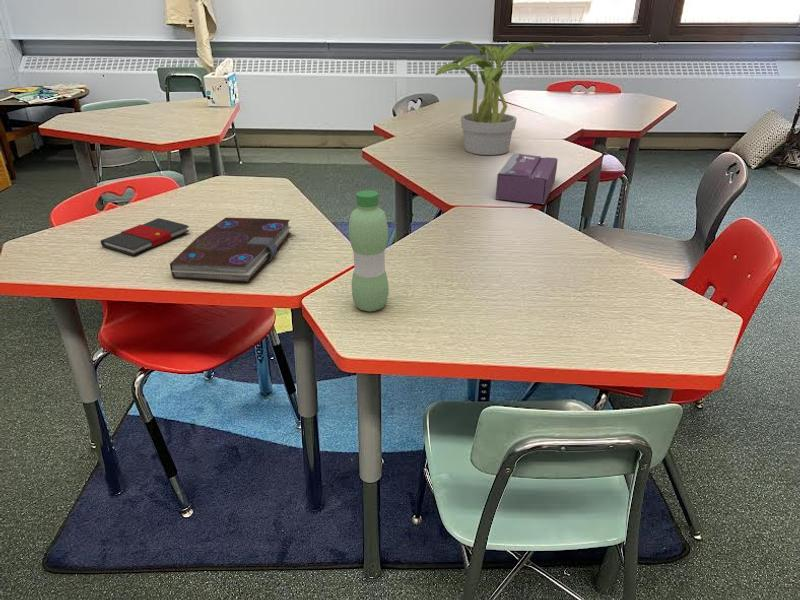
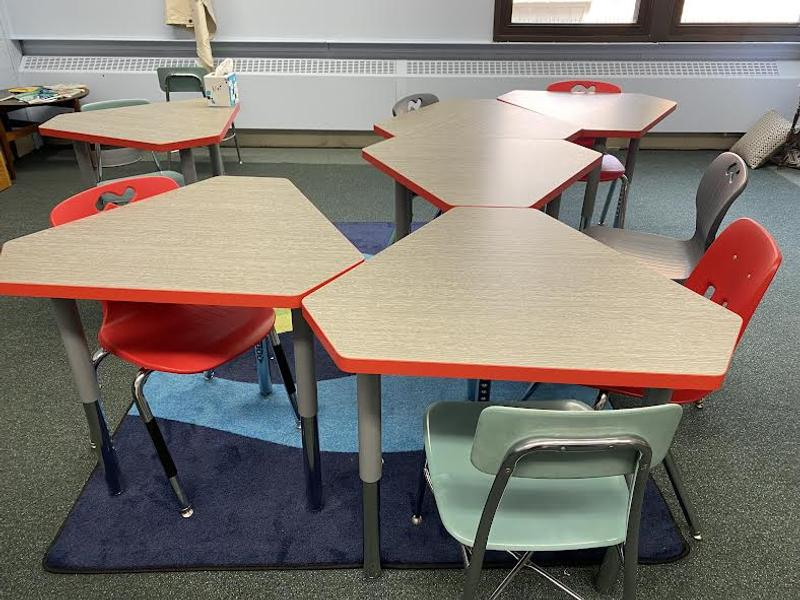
- book [100,217,190,256]
- water bottle [348,189,390,312]
- potted plant [435,40,553,156]
- book [169,217,293,283]
- tissue box [495,152,558,205]
